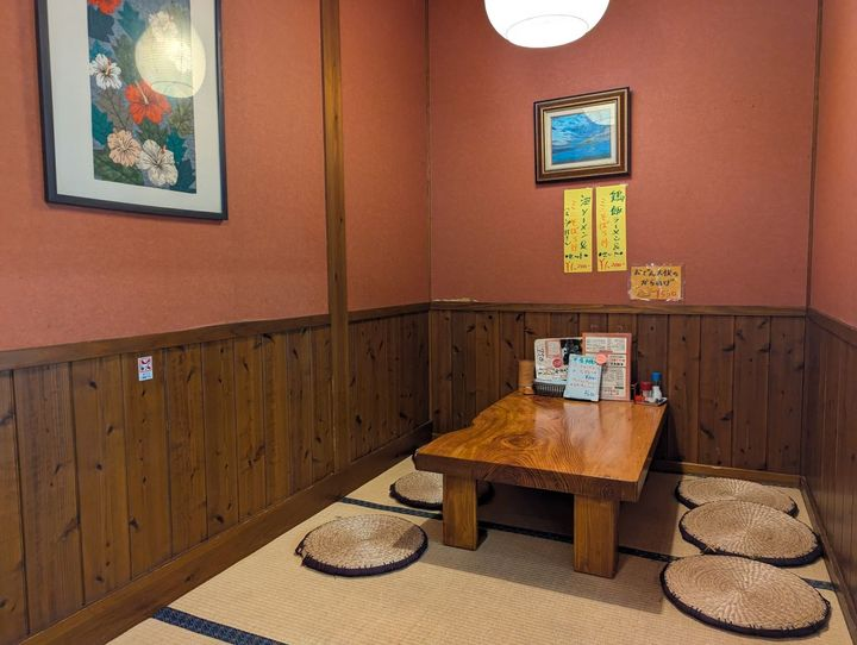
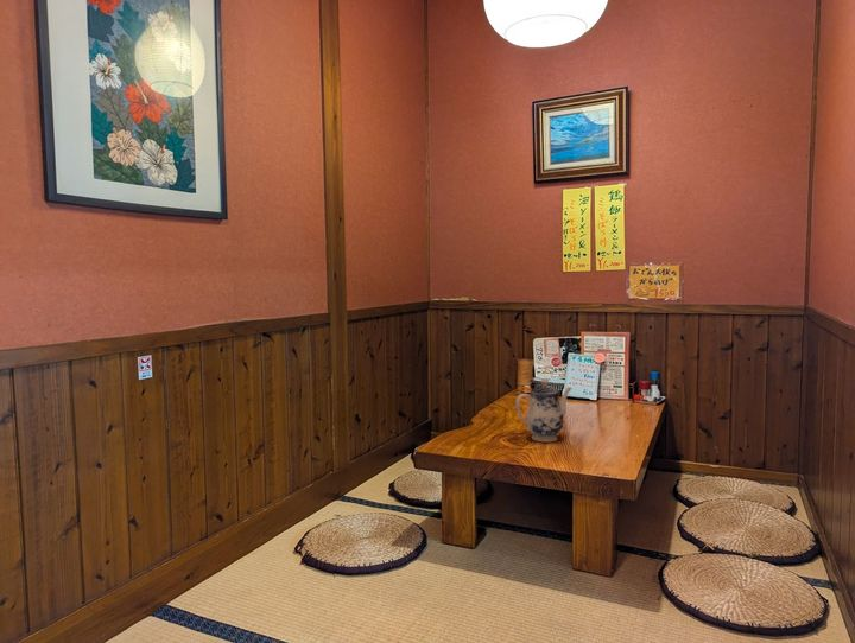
+ teapot [514,377,572,443]
